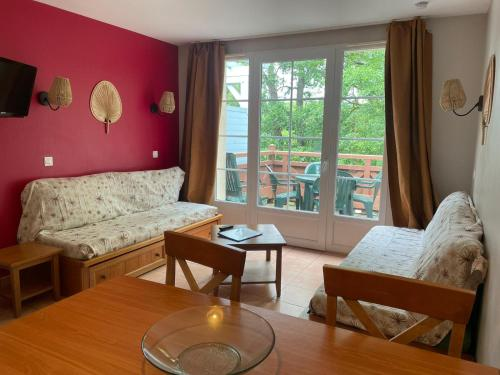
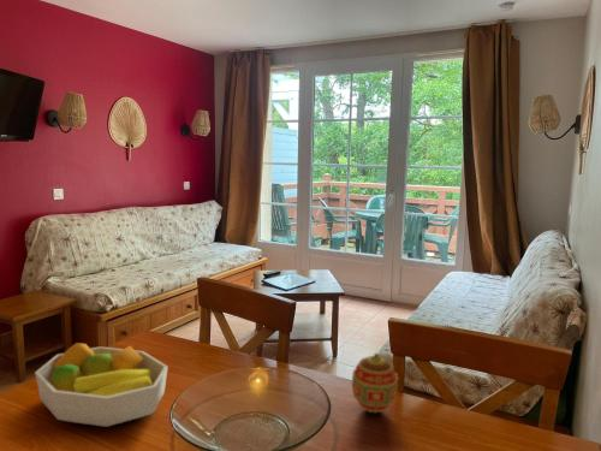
+ fruit bowl [34,342,169,428]
+ decorative egg [351,351,399,414]
